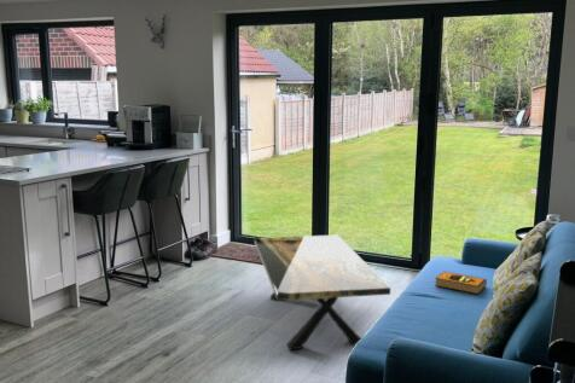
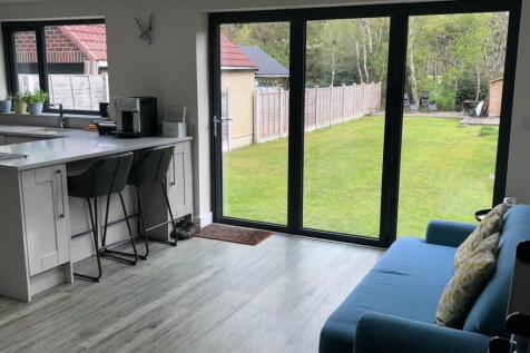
- hardback book [434,269,488,296]
- coffee table [254,234,391,350]
